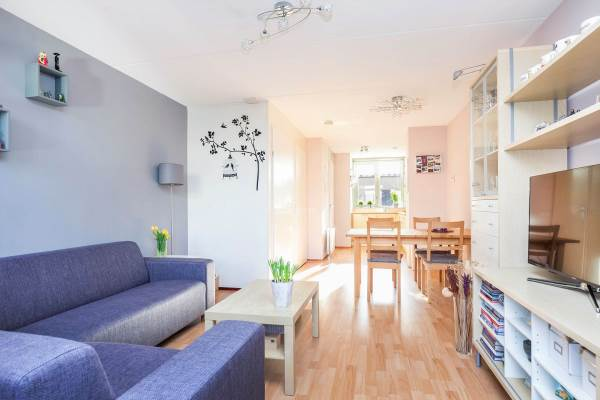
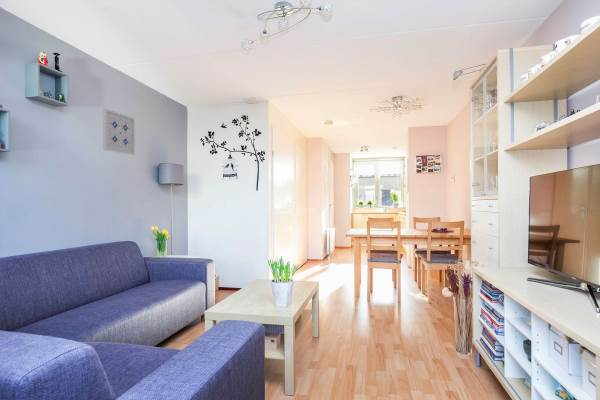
+ wall art [102,108,136,156]
